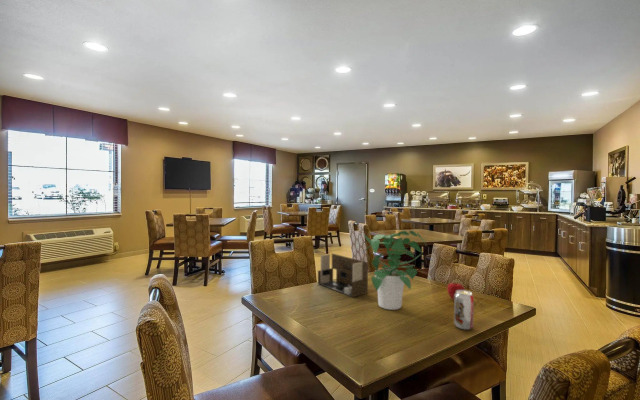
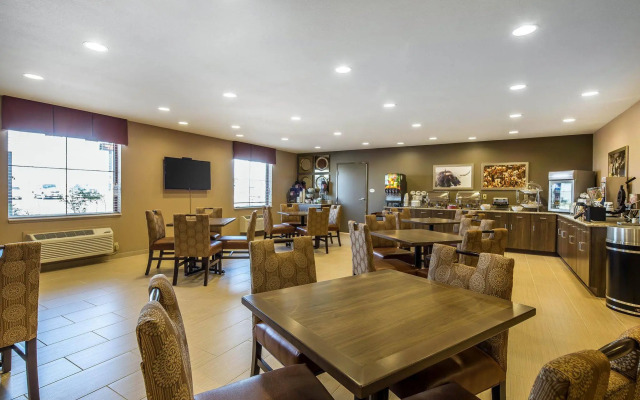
- beverage can [453,290,475,331]
- potted plant [361,229,428,311]
- apple [446,282,466,300]
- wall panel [317,253,369,298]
